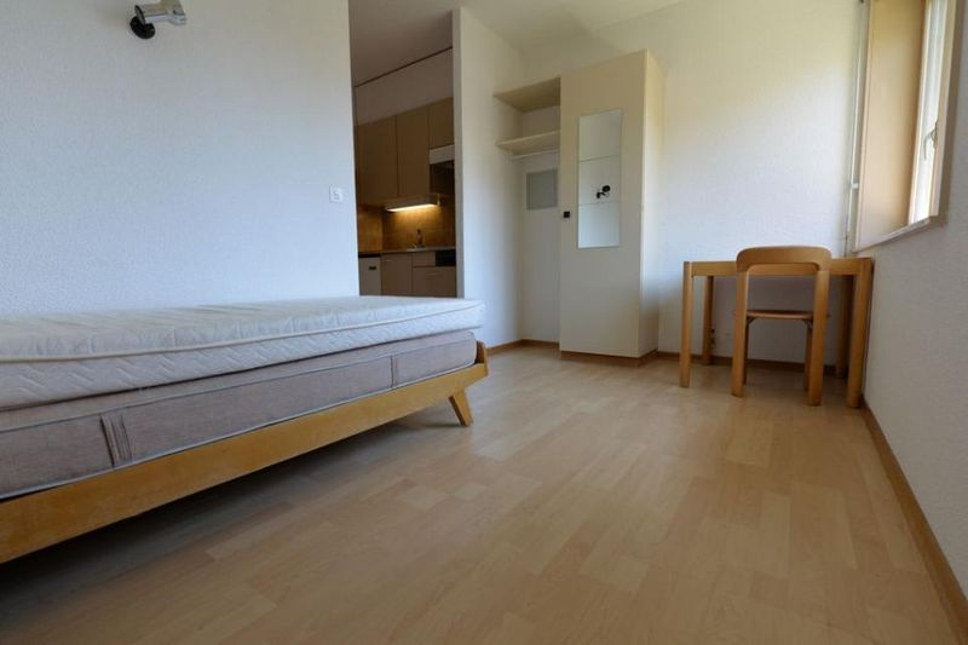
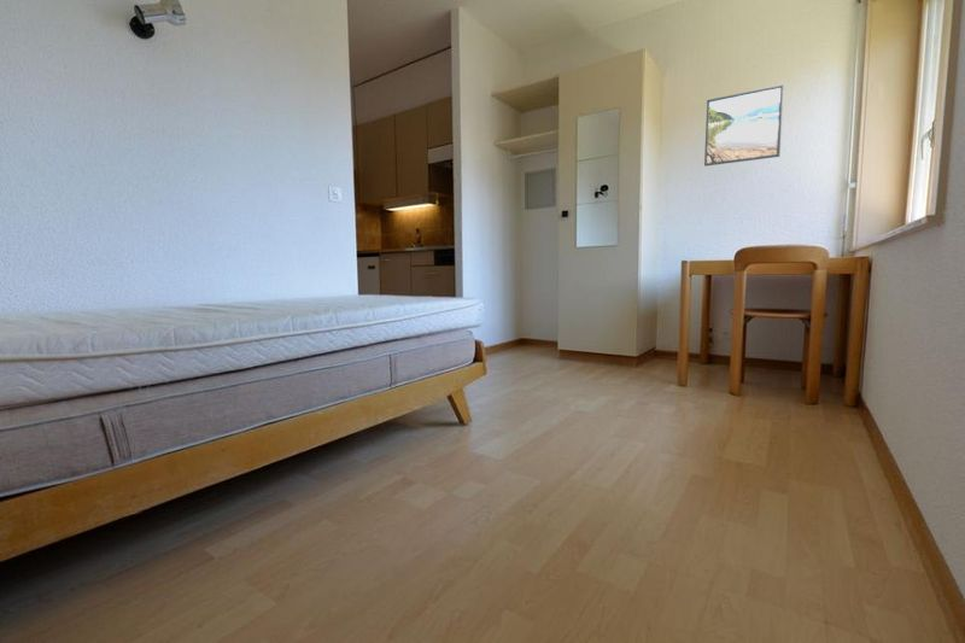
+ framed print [703,83,785,168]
